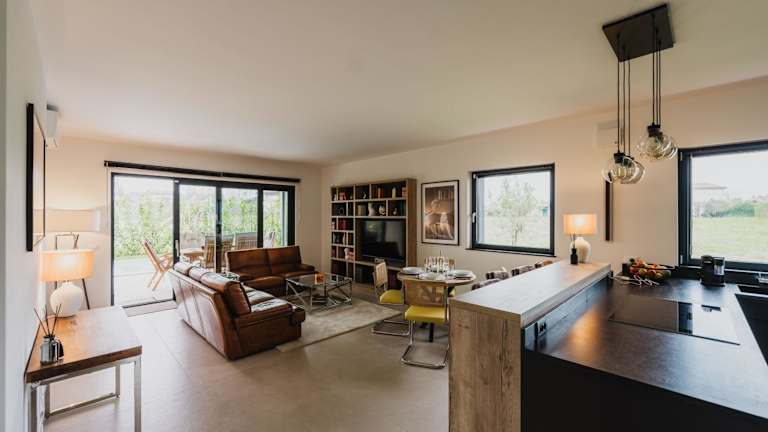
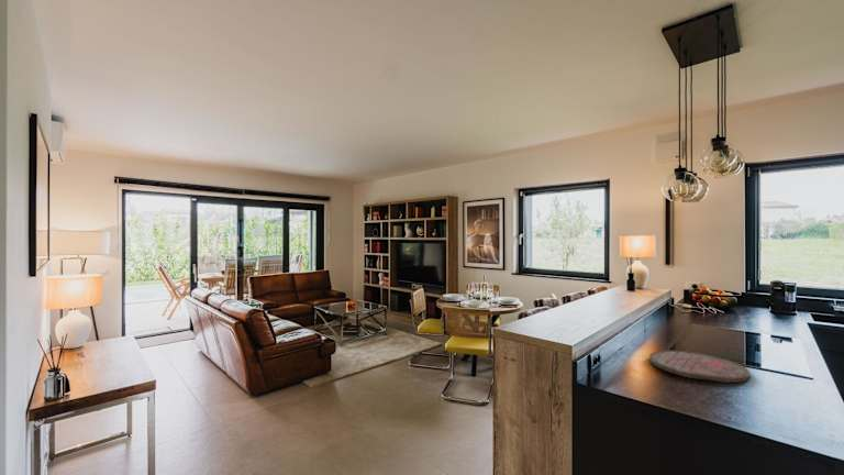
+ cutting board [648,350,751,384]
